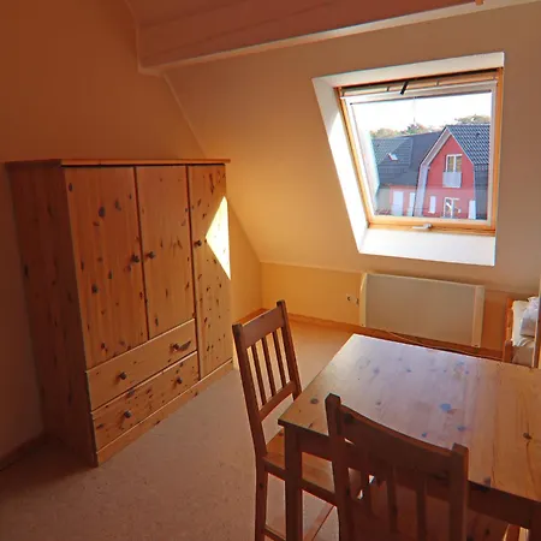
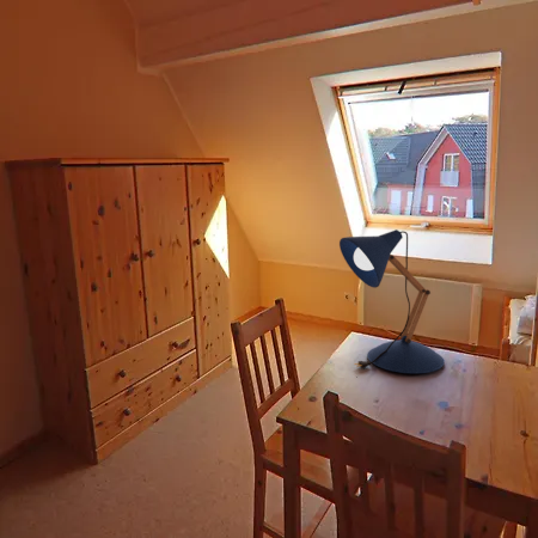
+ desk lamp [338,228,446,374]
